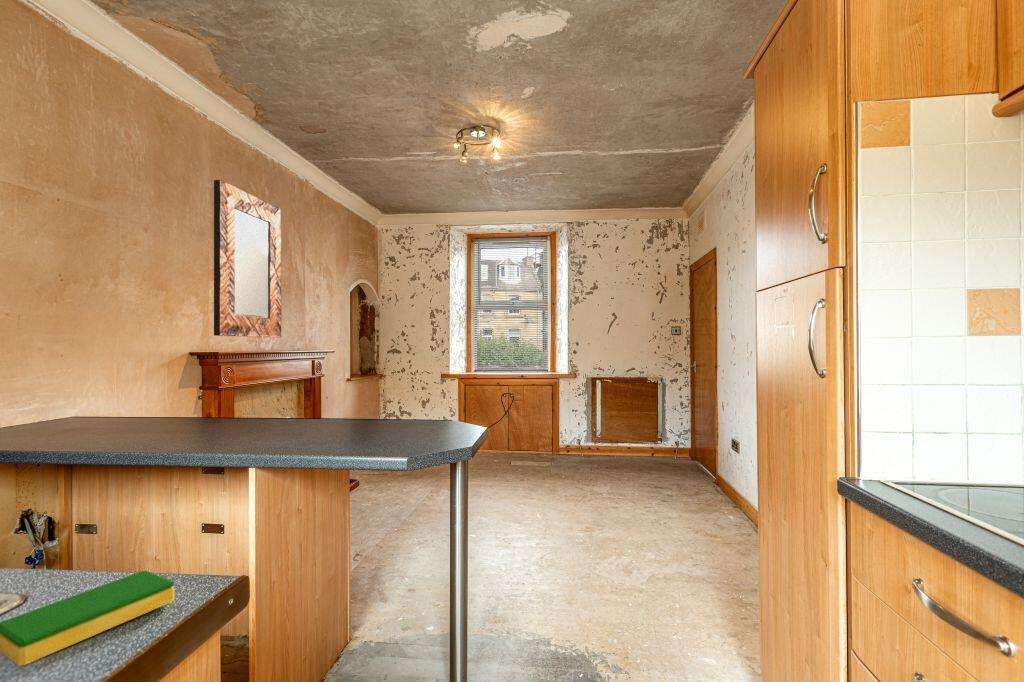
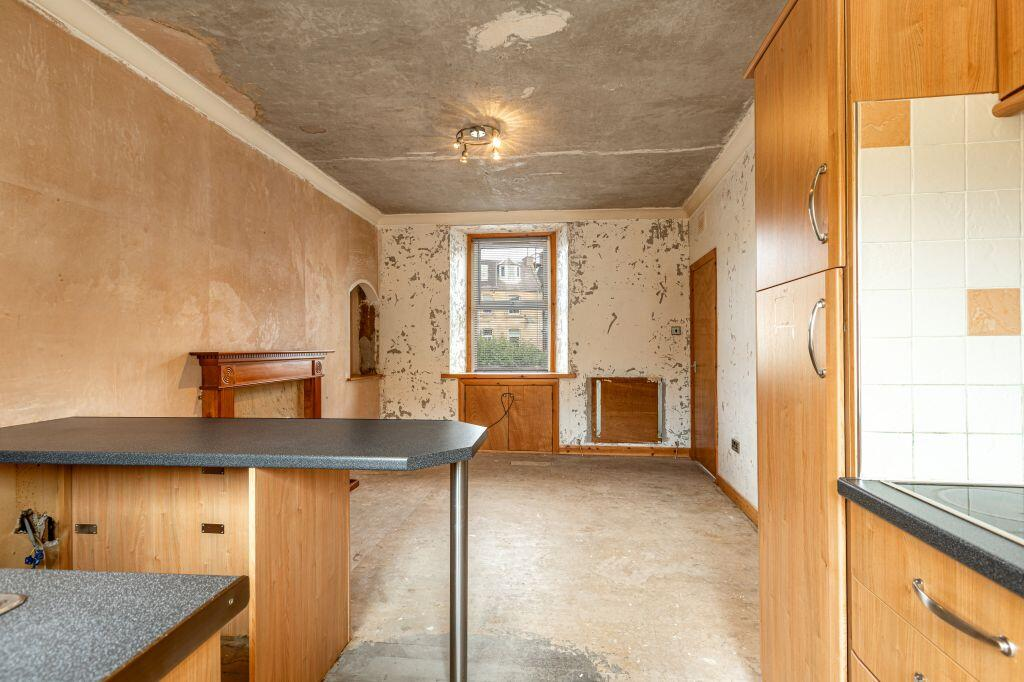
- dish sponge [0,570,175,667]
- home mirror [213,179,282,338]
